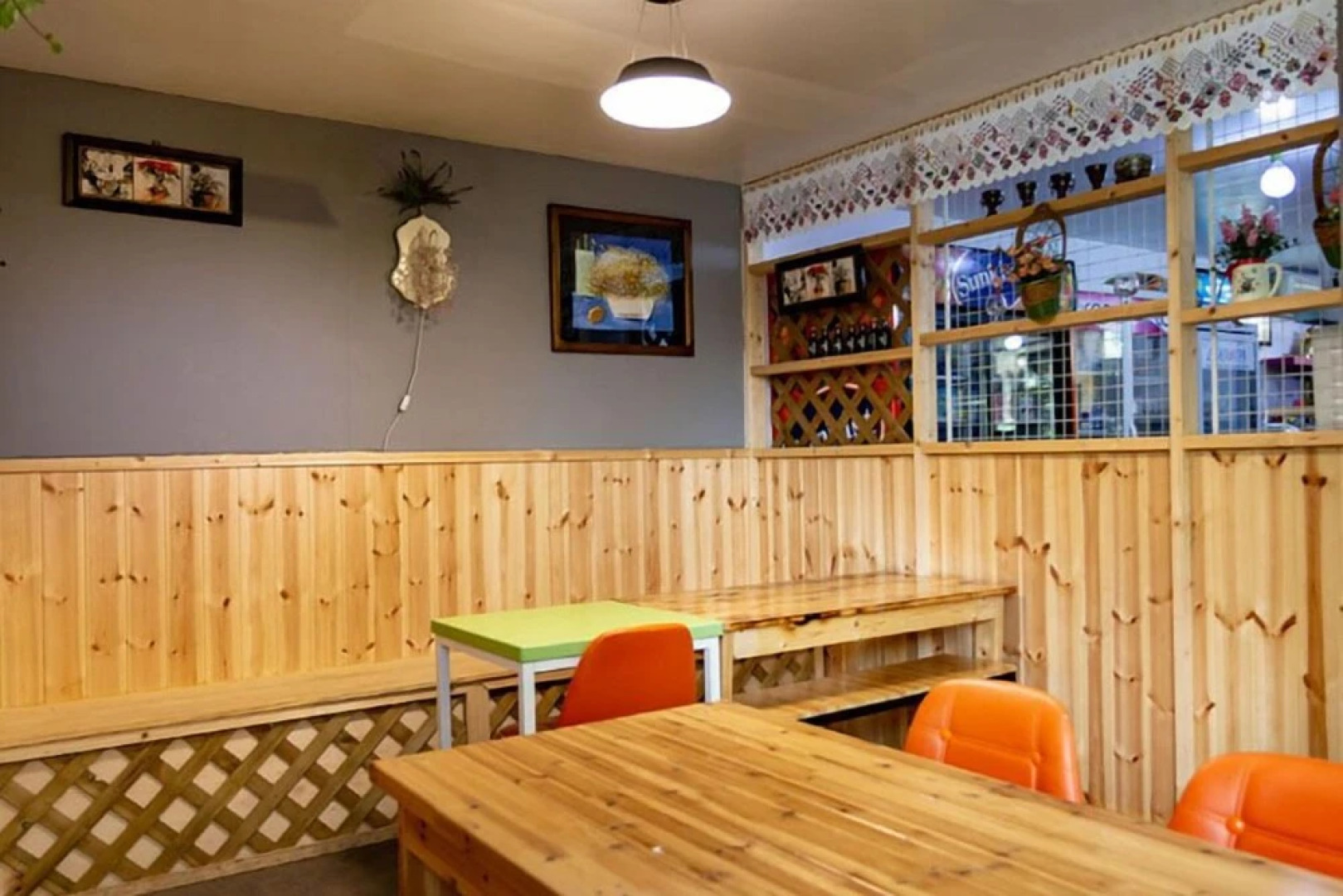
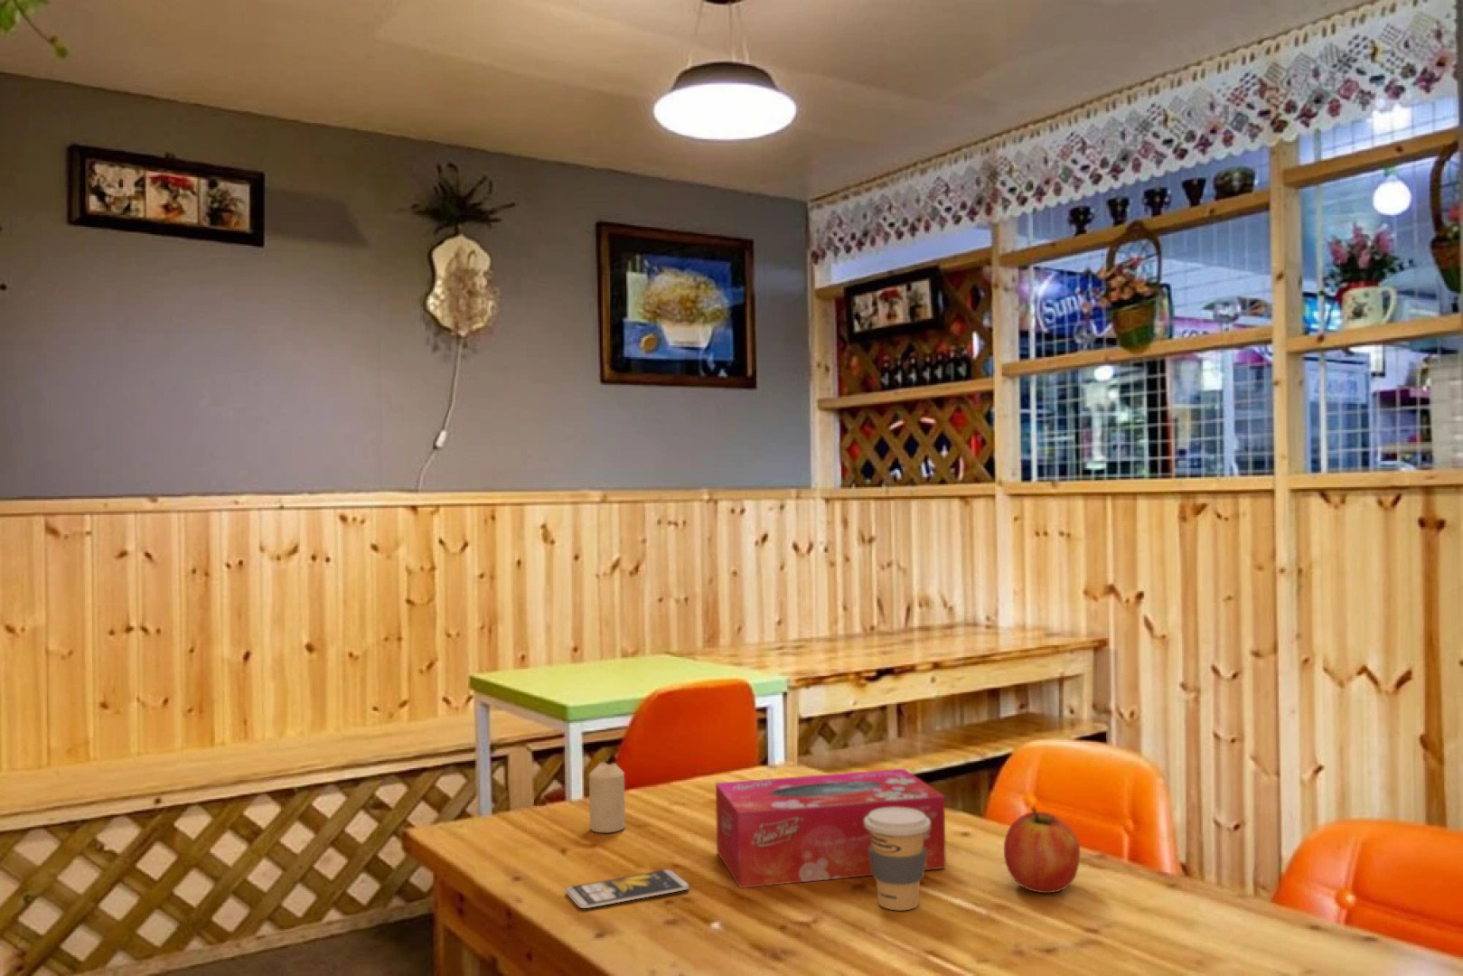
+ tissue box [715,768,947,889]
+ coffee cup [864,807,930,911]
+ fruit [1003,807,1081,894]
+ smartphone [564,868,691,910]
+ candle [588,761,626,833]
